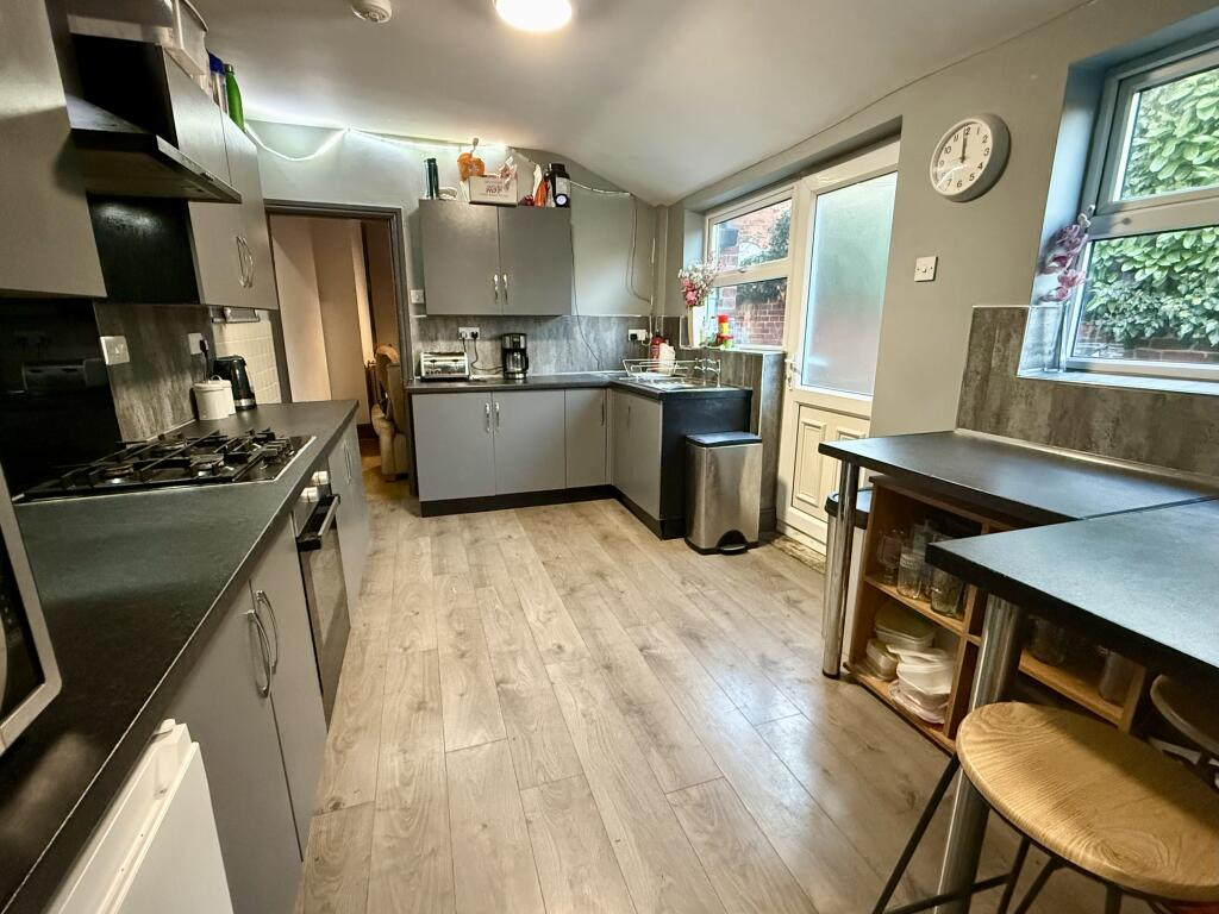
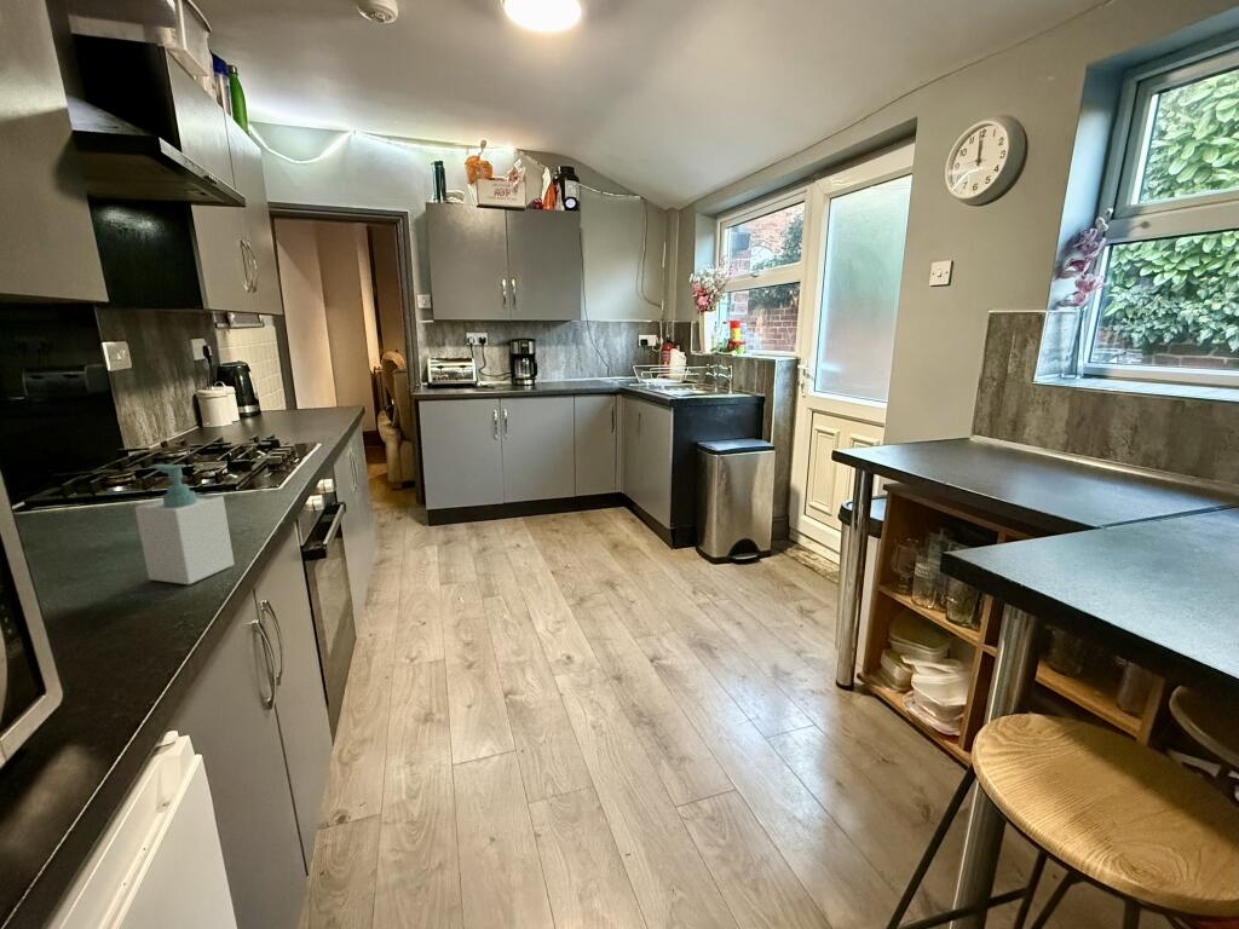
+ soap bottle [134,463,235,585]
